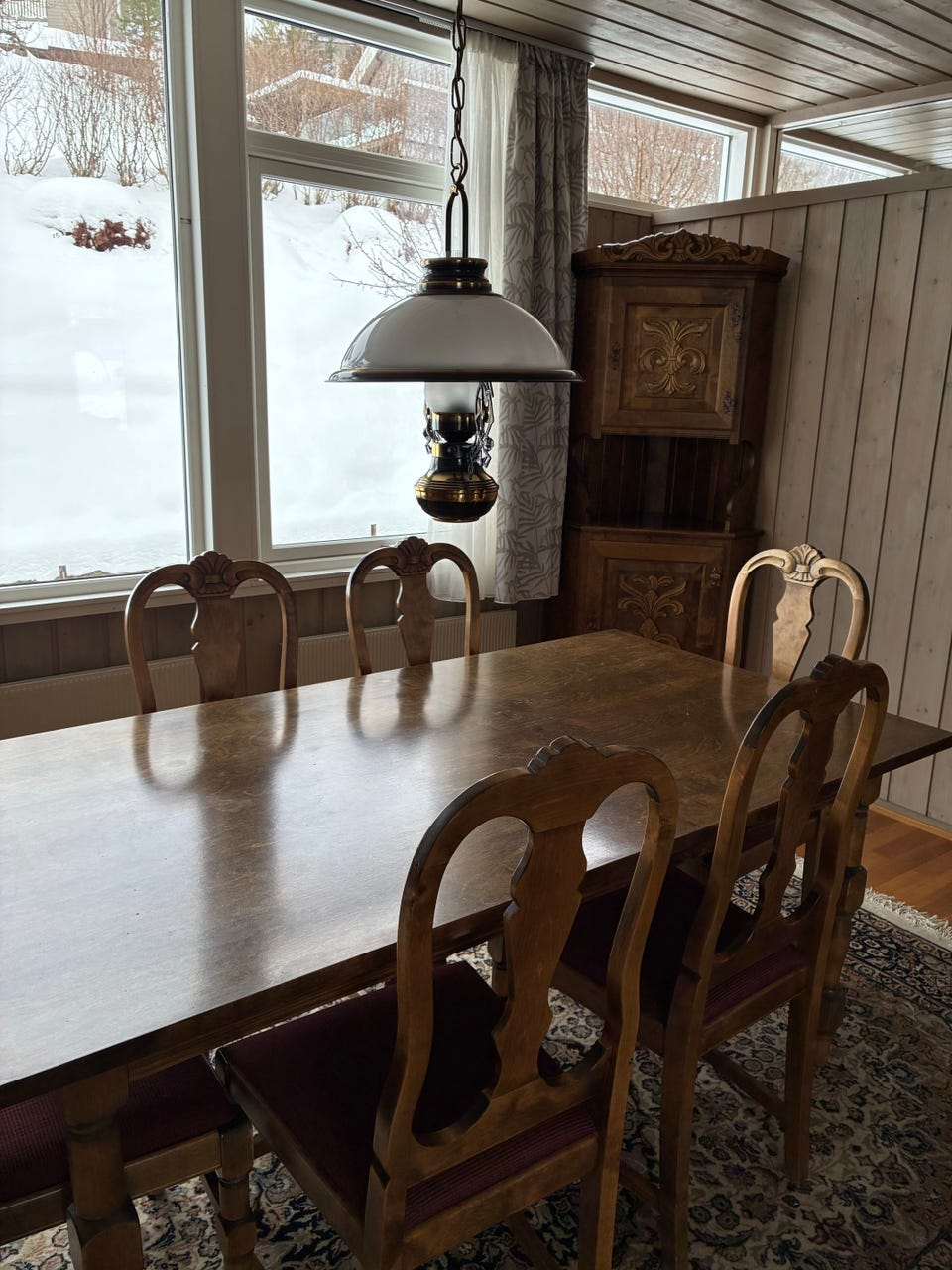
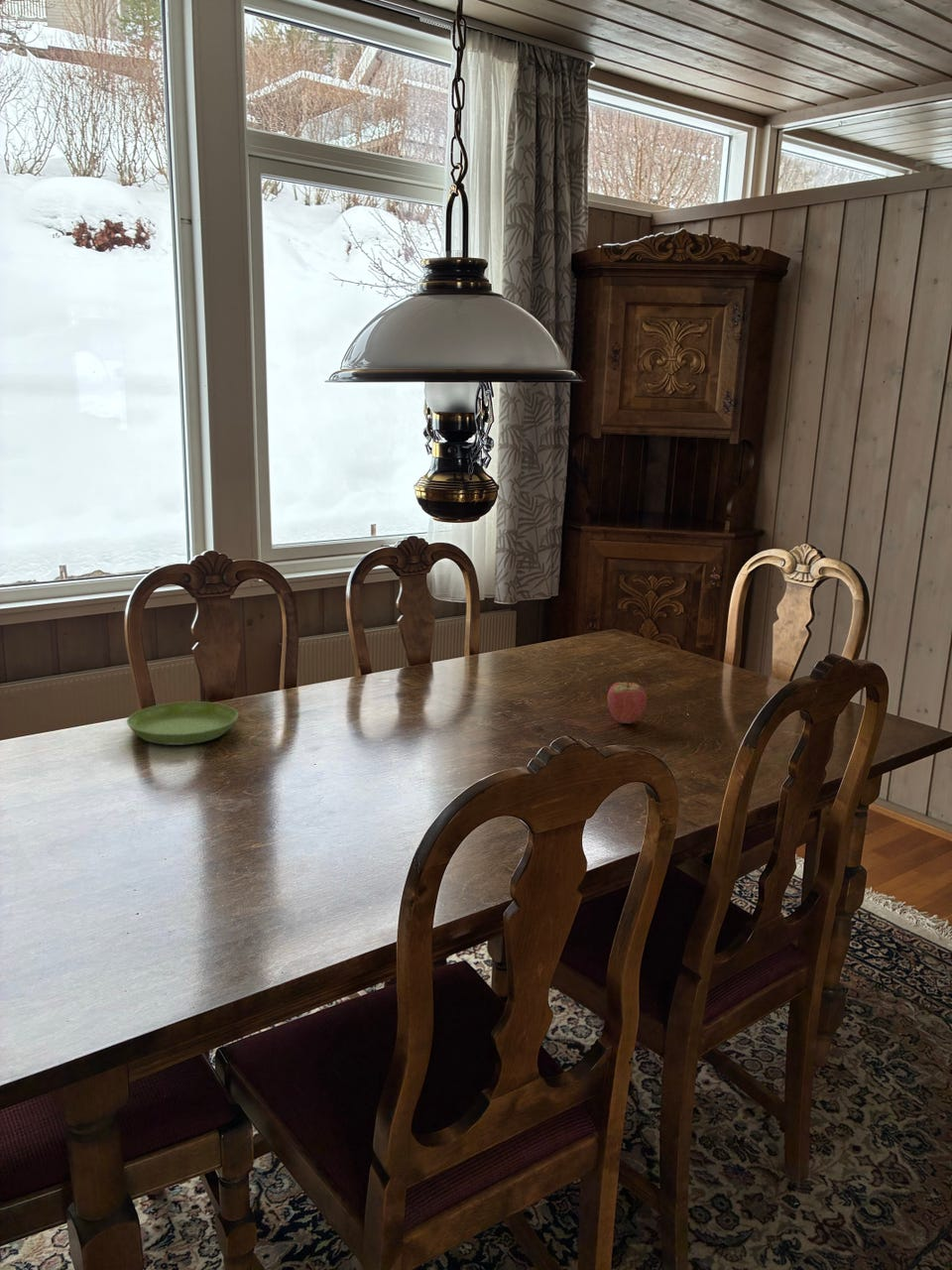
+ fruit [607,674,648,724]
+ saucer [126,700,239,746]
